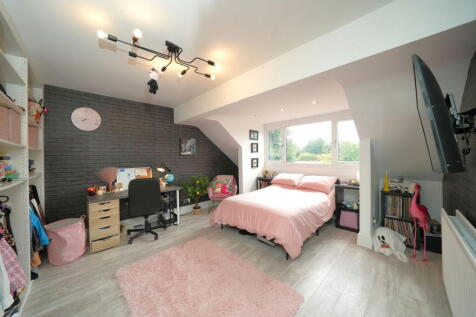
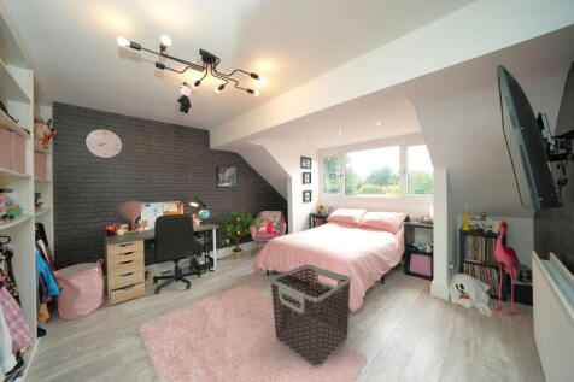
+ clothes hamper [270,263,352,369]
